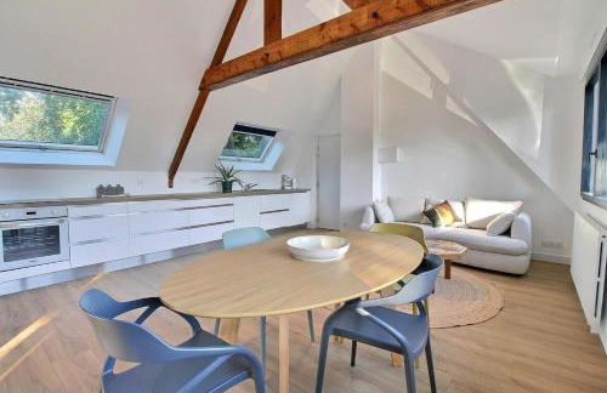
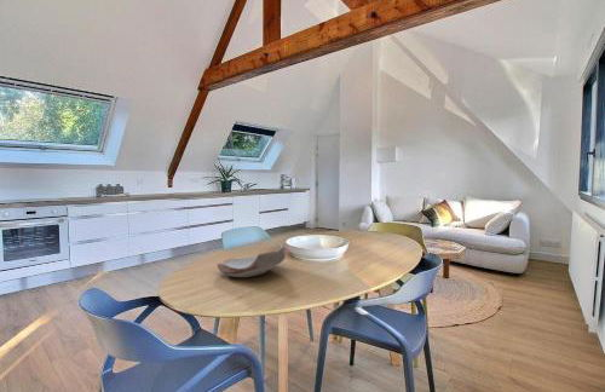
+ bowl [215,242,287,278]
